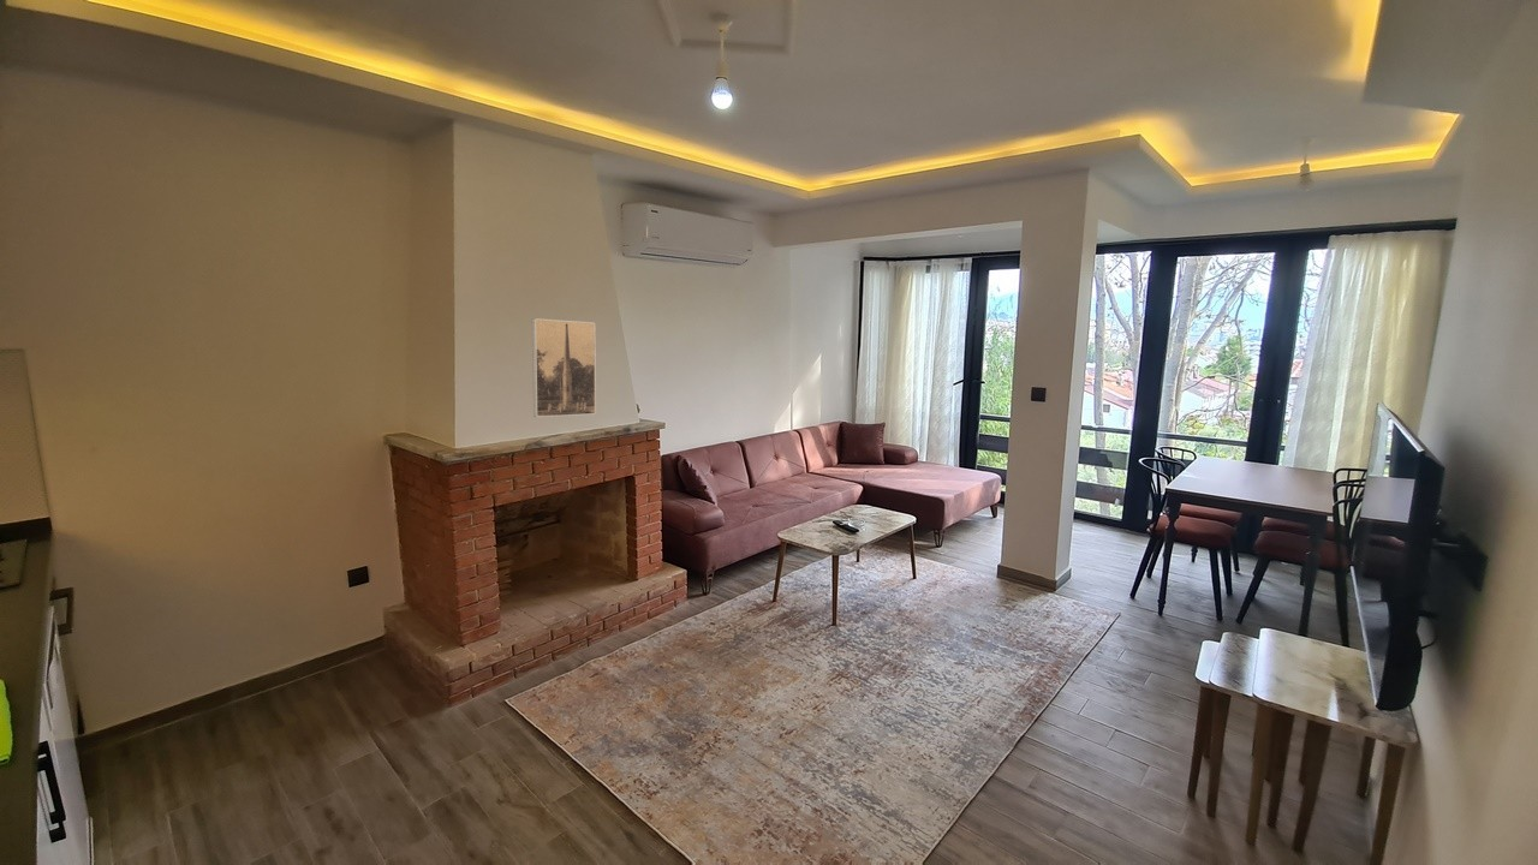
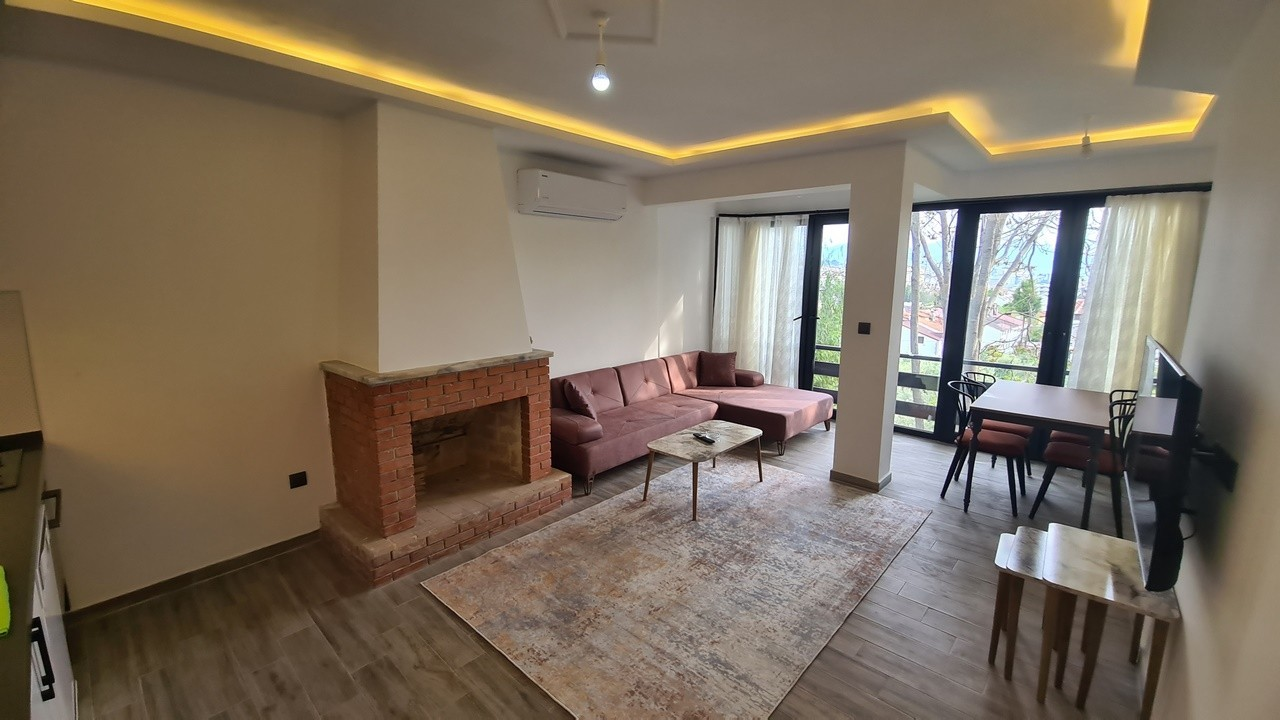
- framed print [531,317,597,418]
